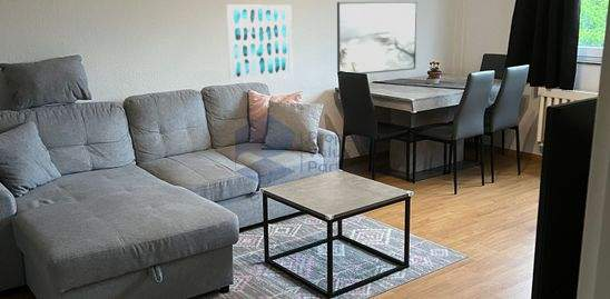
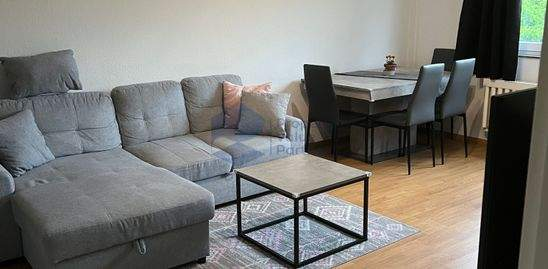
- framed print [336,1,419,77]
- wall art [225,3,294,82]
